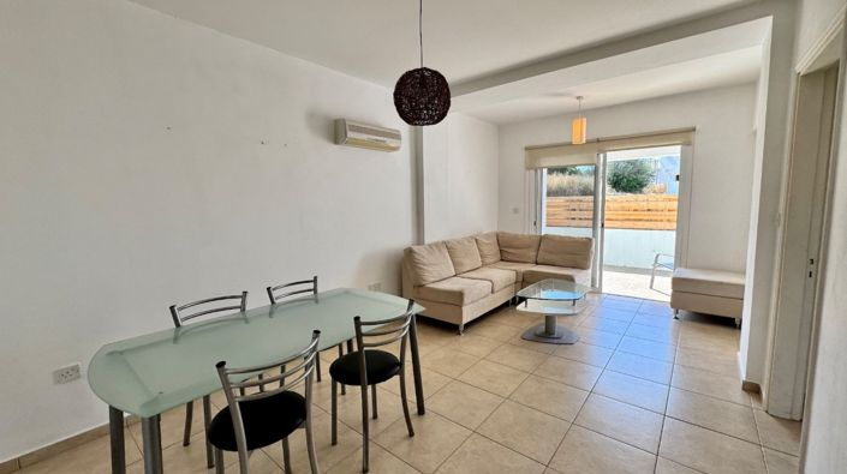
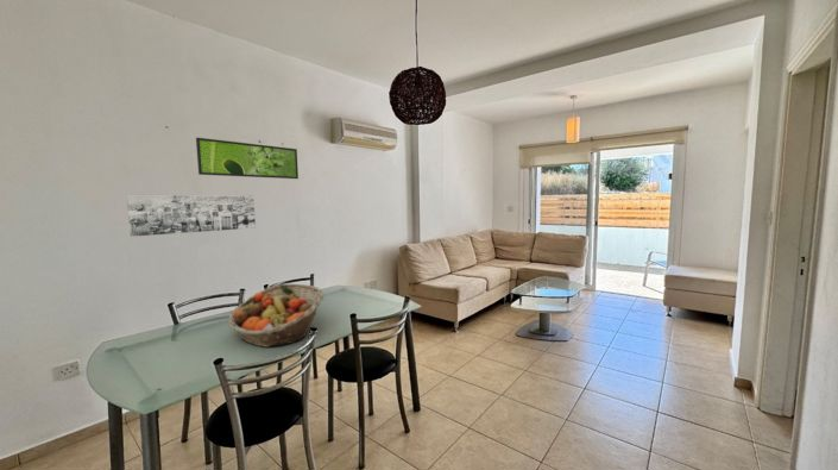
+ fruit basket [227,283,325,349]
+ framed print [195,137,300,180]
+ wall art [126,194,257,238]
